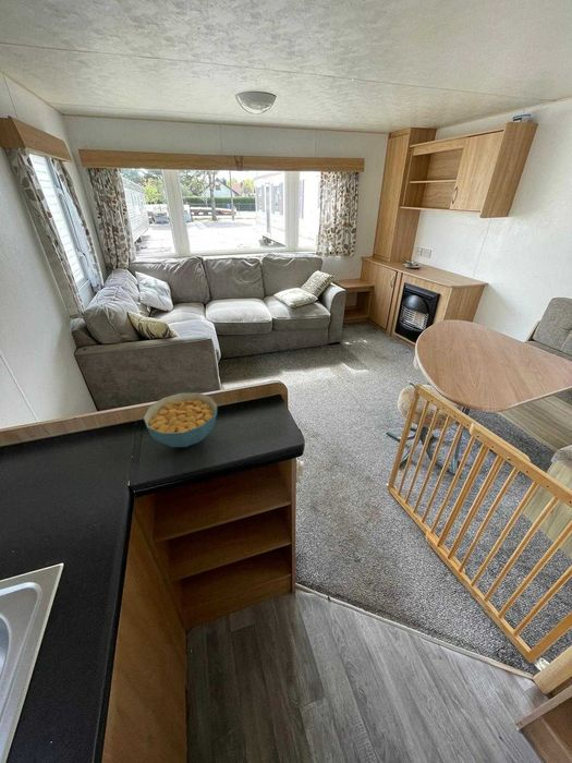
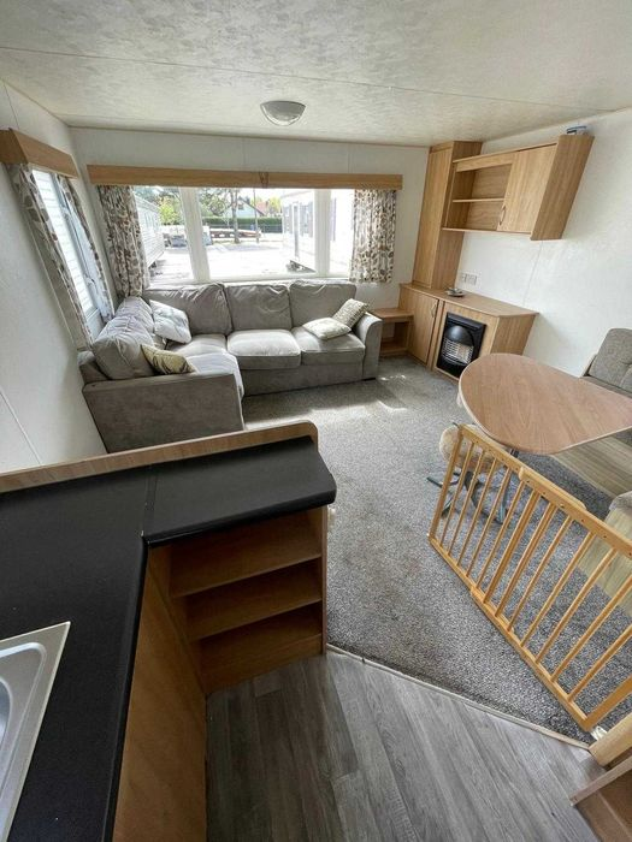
- cereal bowl [143,391,218,448]
